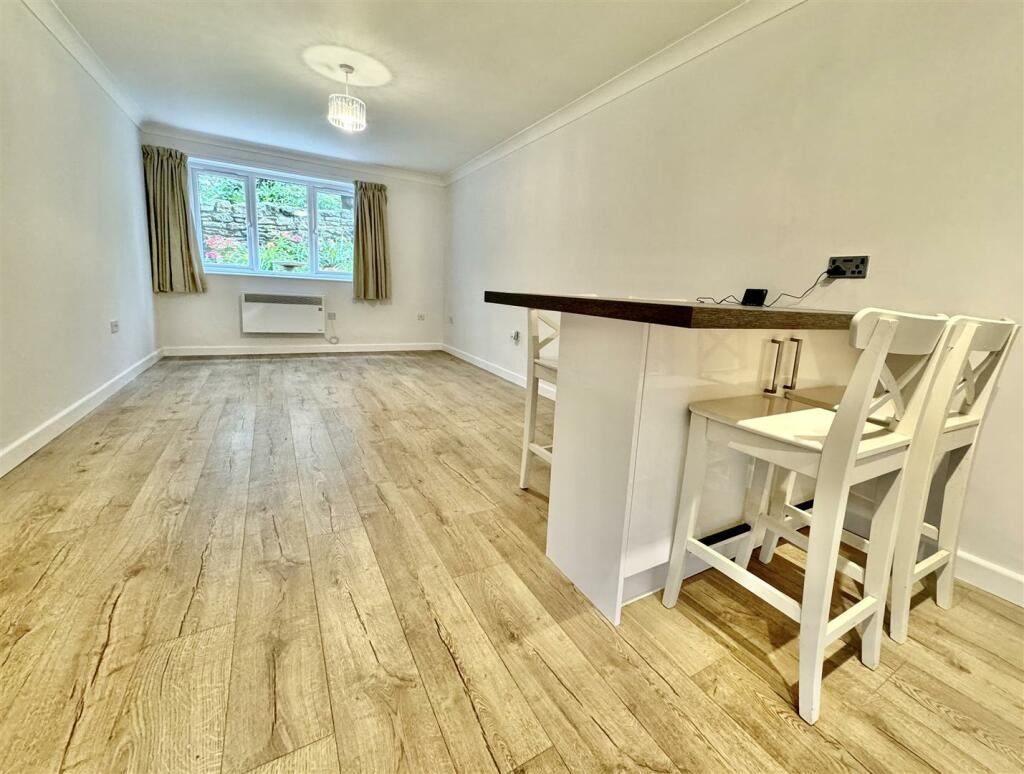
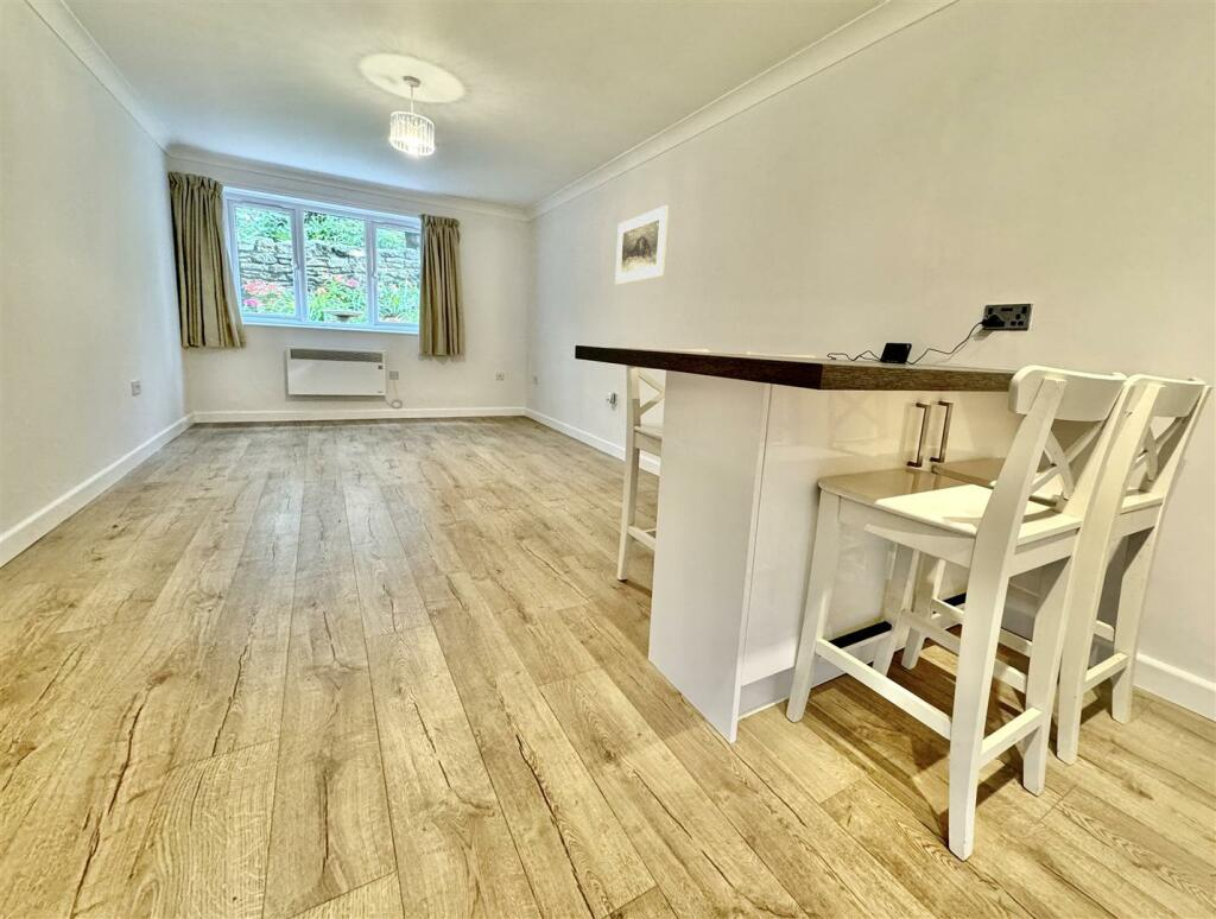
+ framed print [614,204,670,286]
